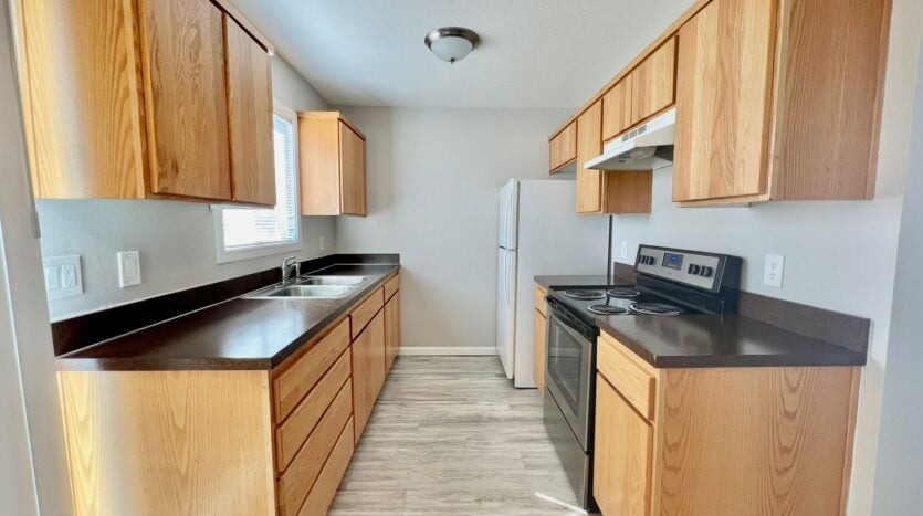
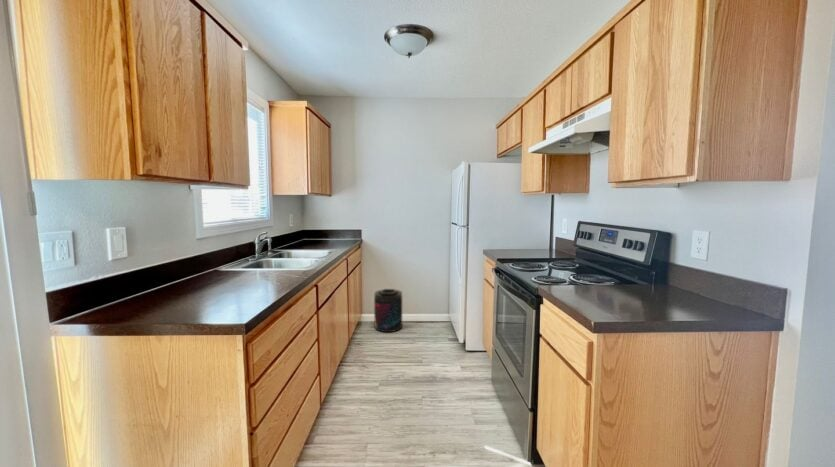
+ supplement container [373,288,403,333]
